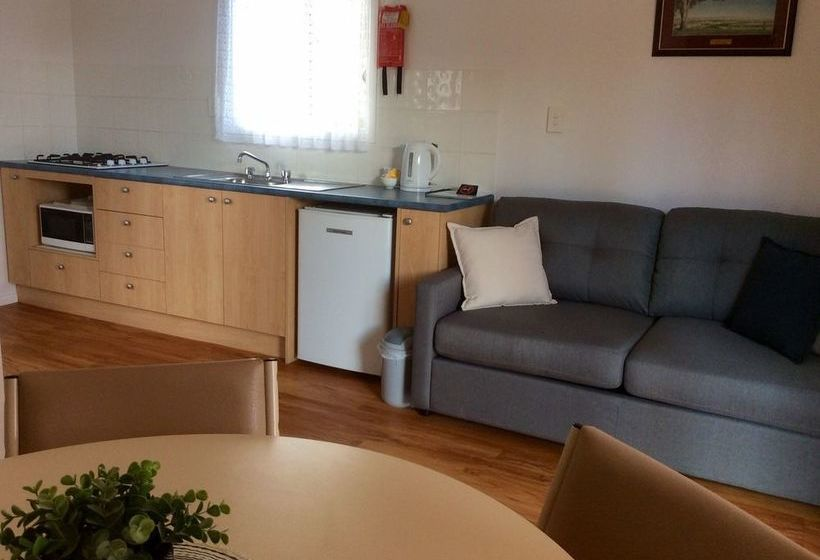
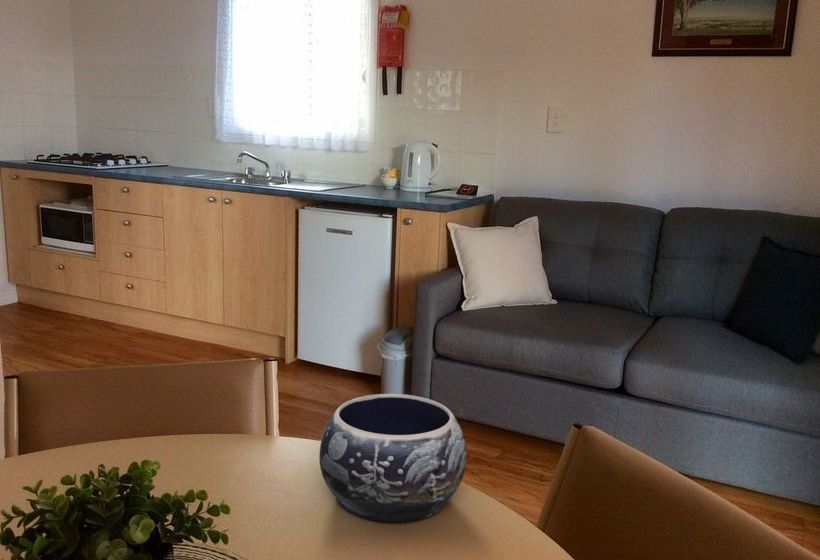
+ decorative bowl [318,393,467,523]
